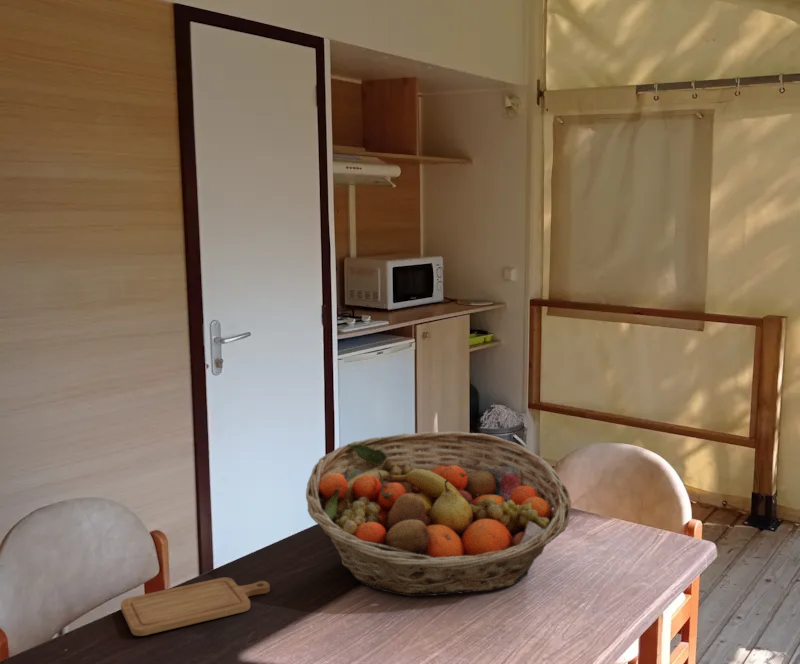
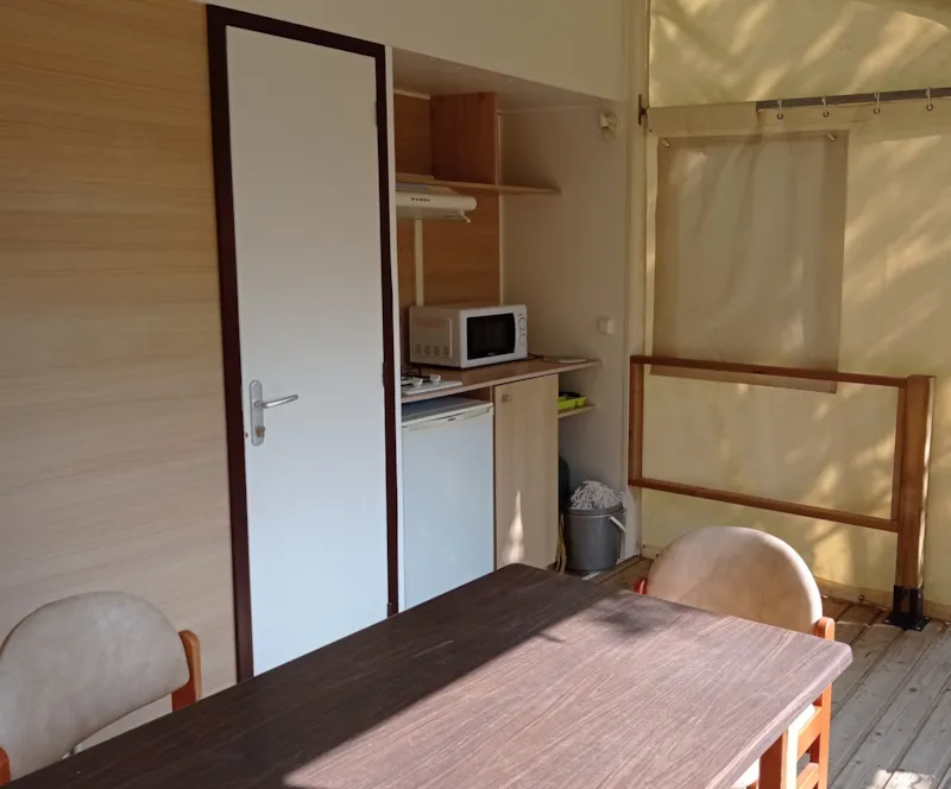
- chopping board [120,576,271,637]
- fruit basket [305,430,572,597]
